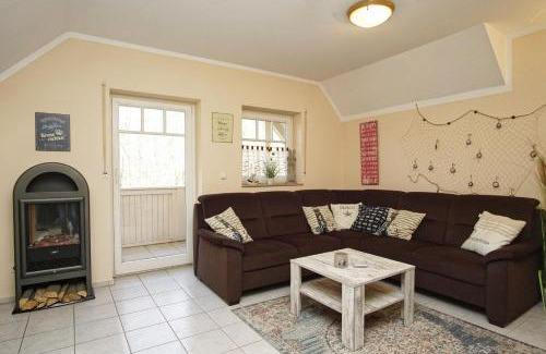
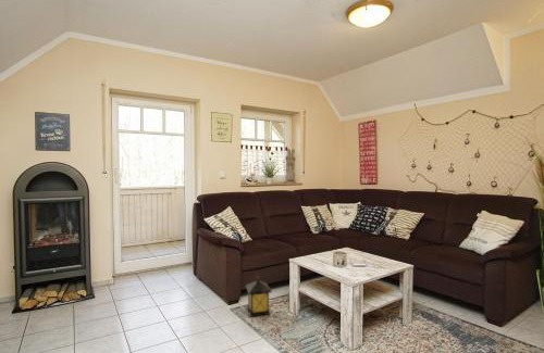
+ lantern [245,275,273,318]
